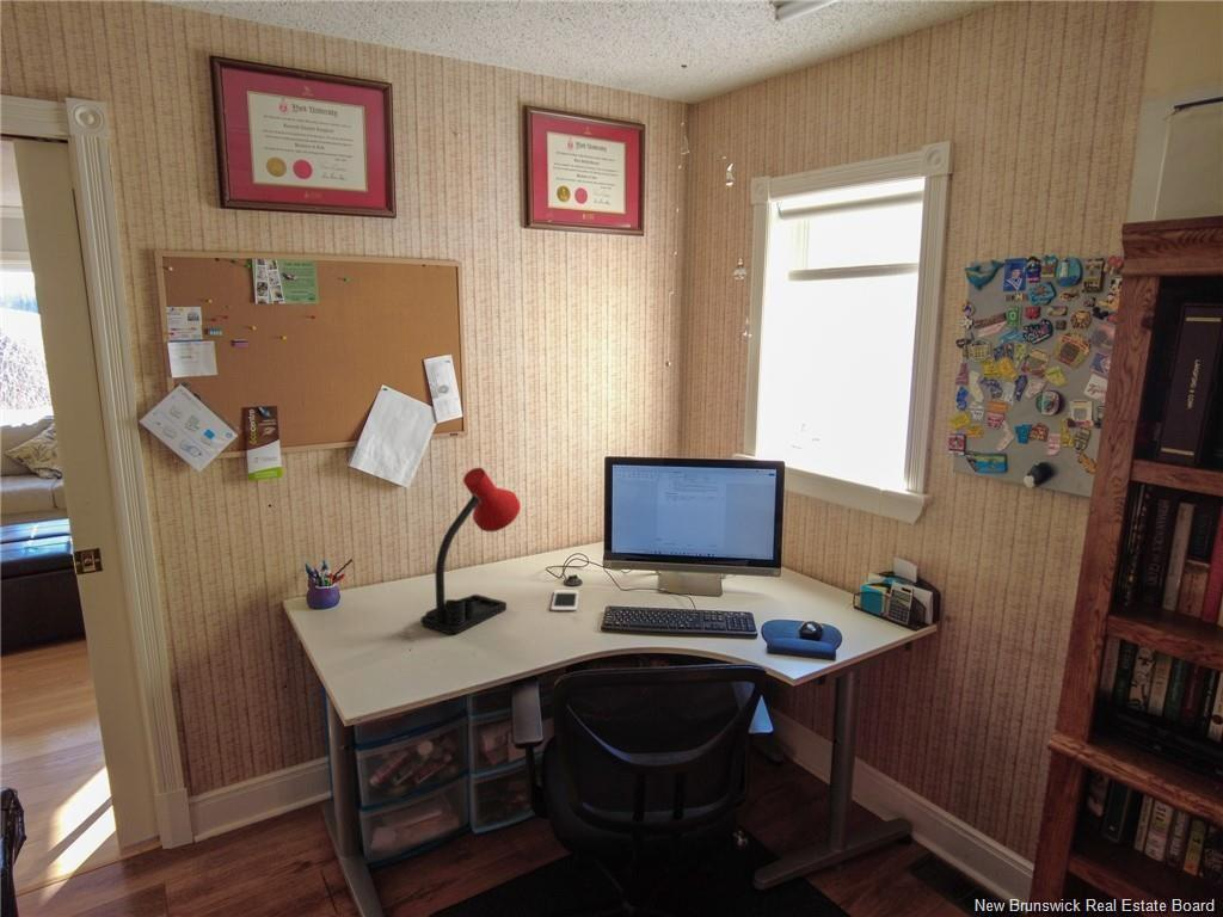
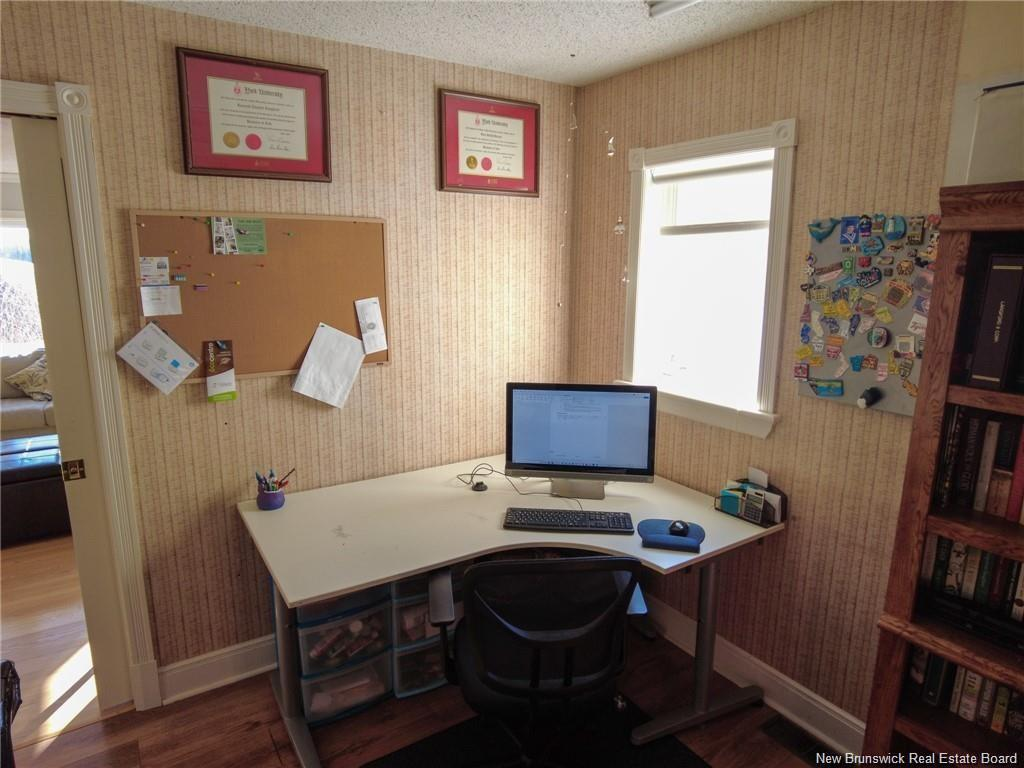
- desk lamp [420,467,522,635]
- cell phone [551,589,580,611]
